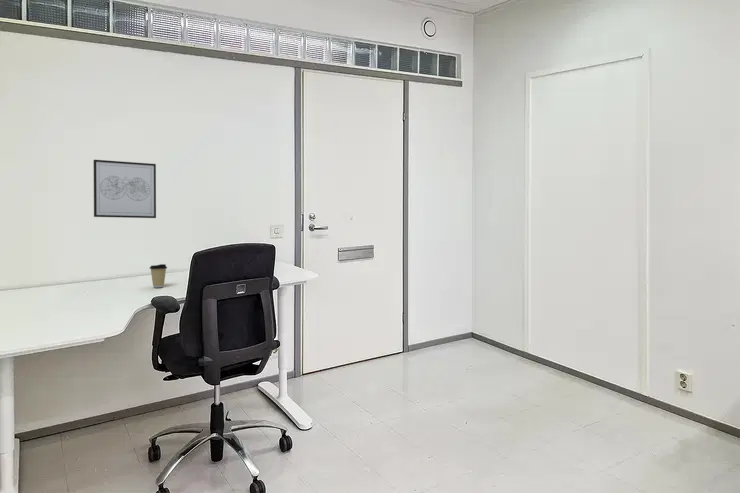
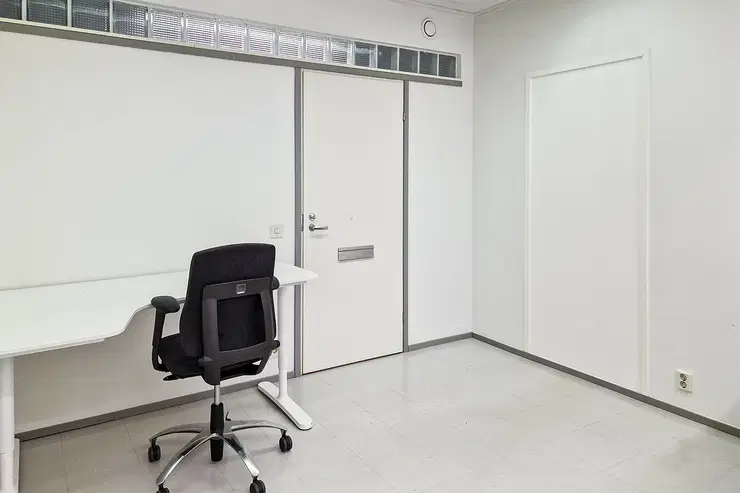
- coffee cup [148,263,168,288]
- wall art [92,159,157,219]
